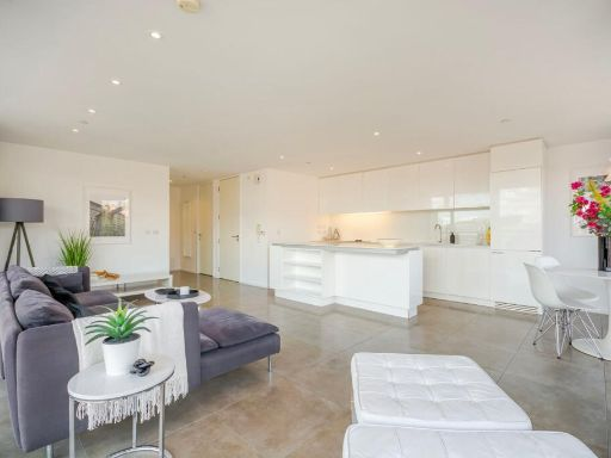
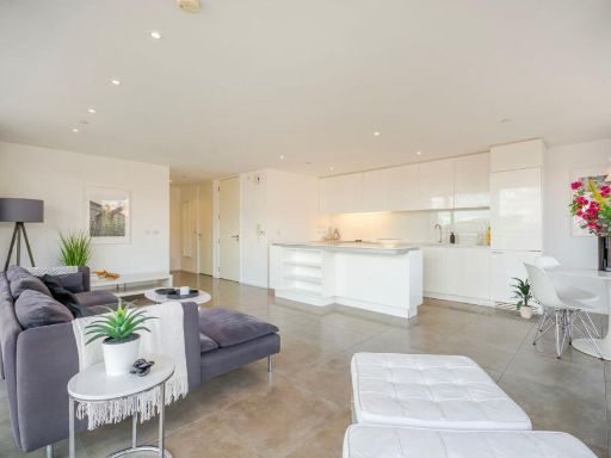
+ indoor plant [507,277,542,320]
